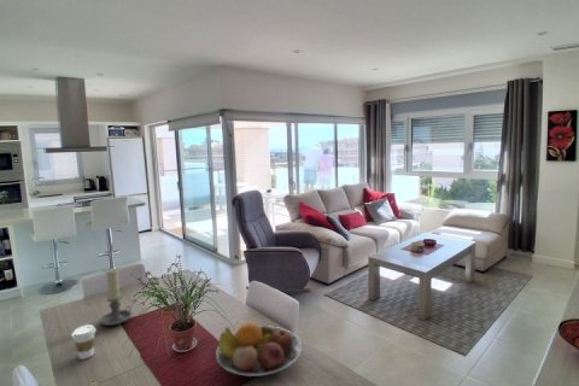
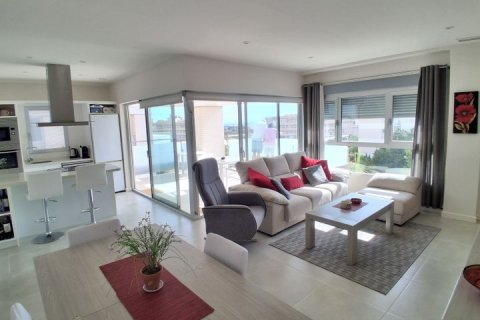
- fruit bowl [215,322,303,378]
- candle holder [99,268,133,327]
- coffee cup [70,323,96,361]
